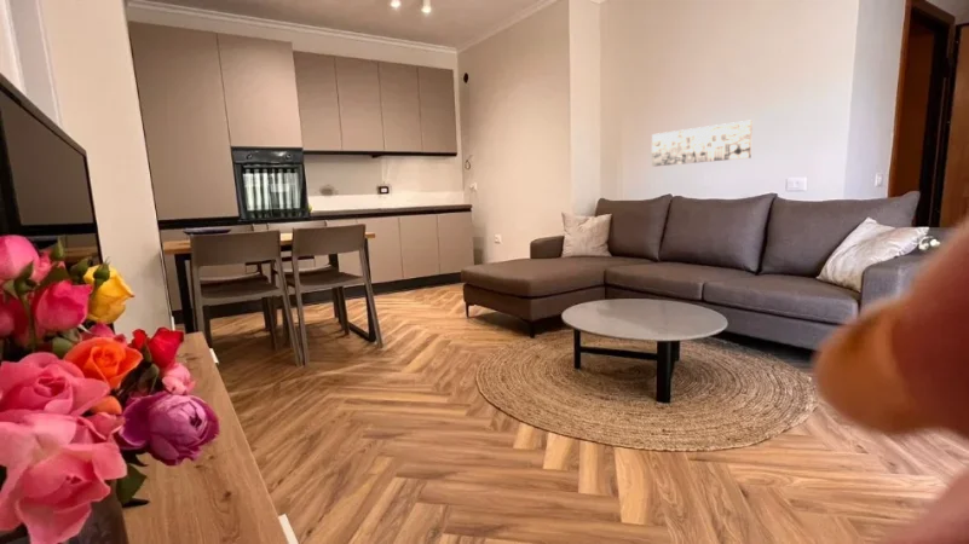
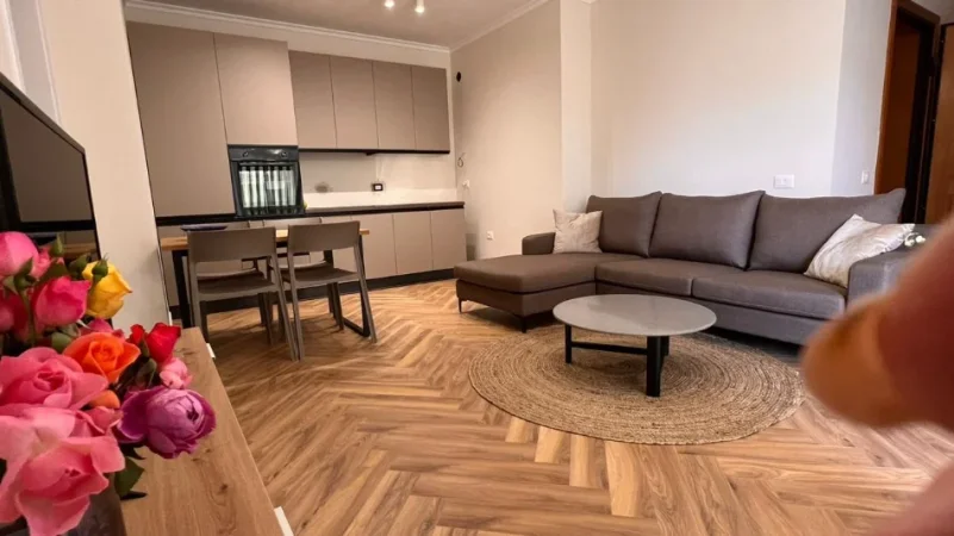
- wall art [651,120,754,168]
